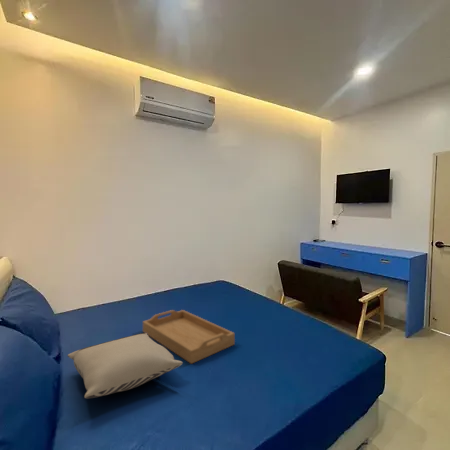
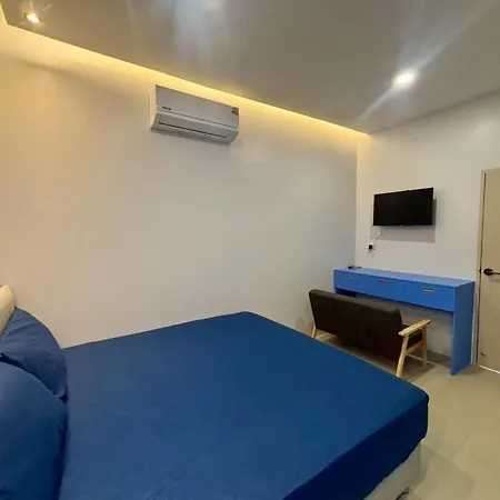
- serving tray [142,309,236,365]
- pillow [66,332,184,399]
